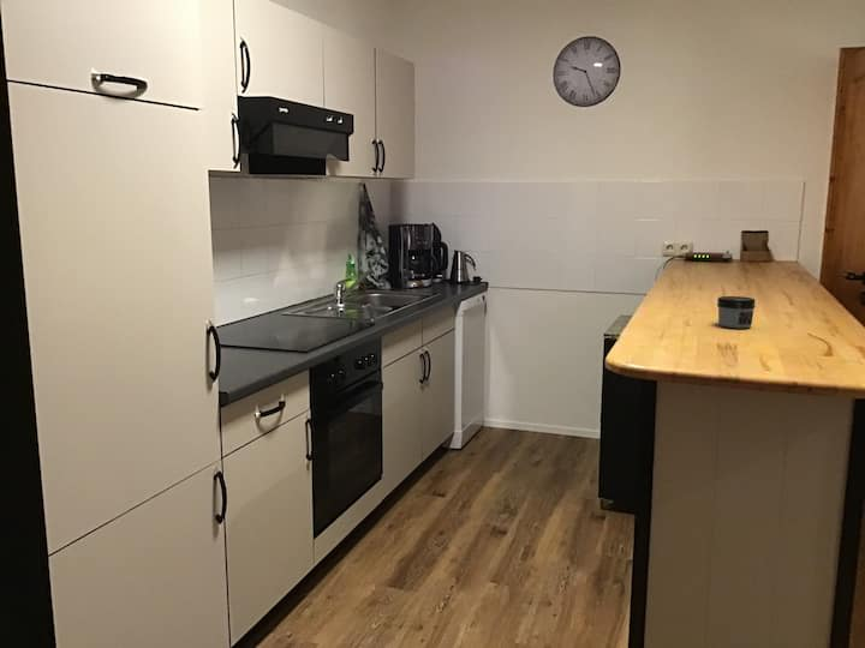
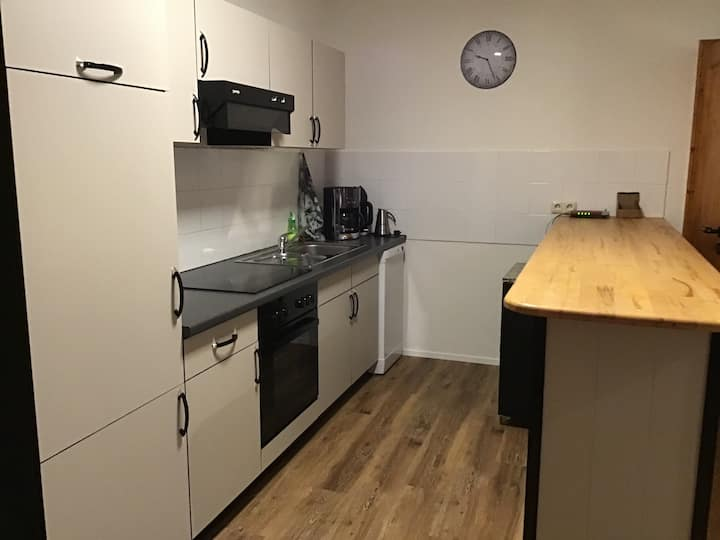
- jar [716,295,757,330]
